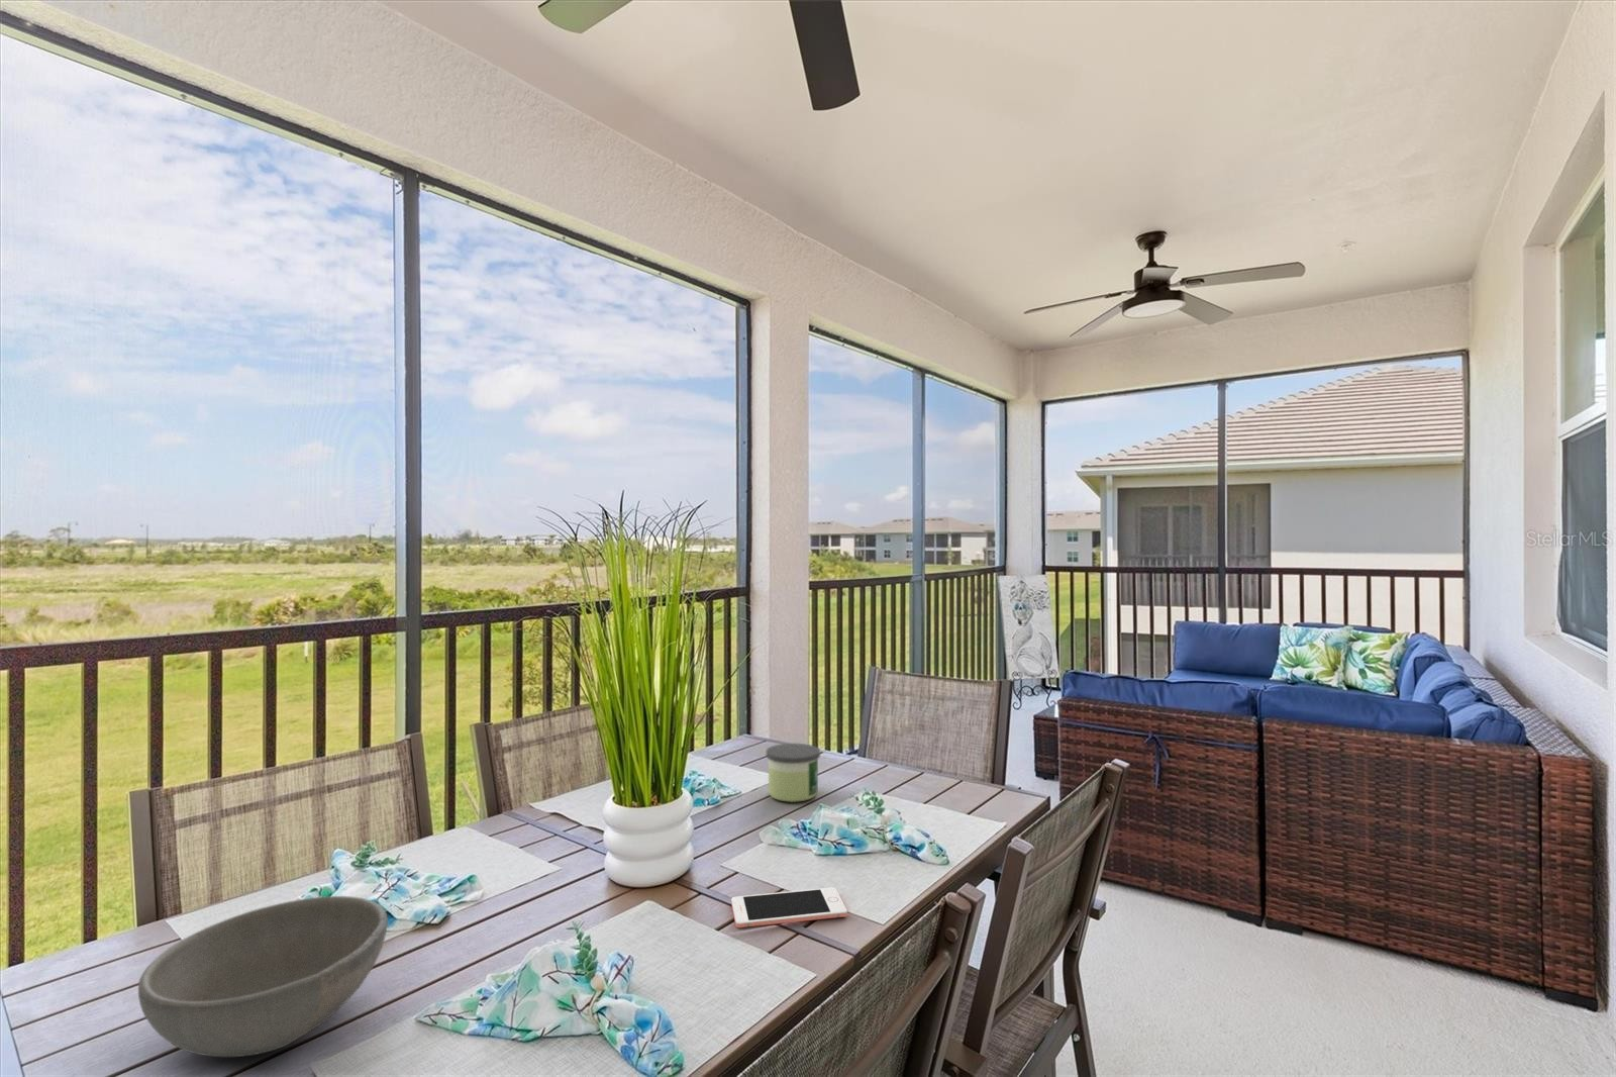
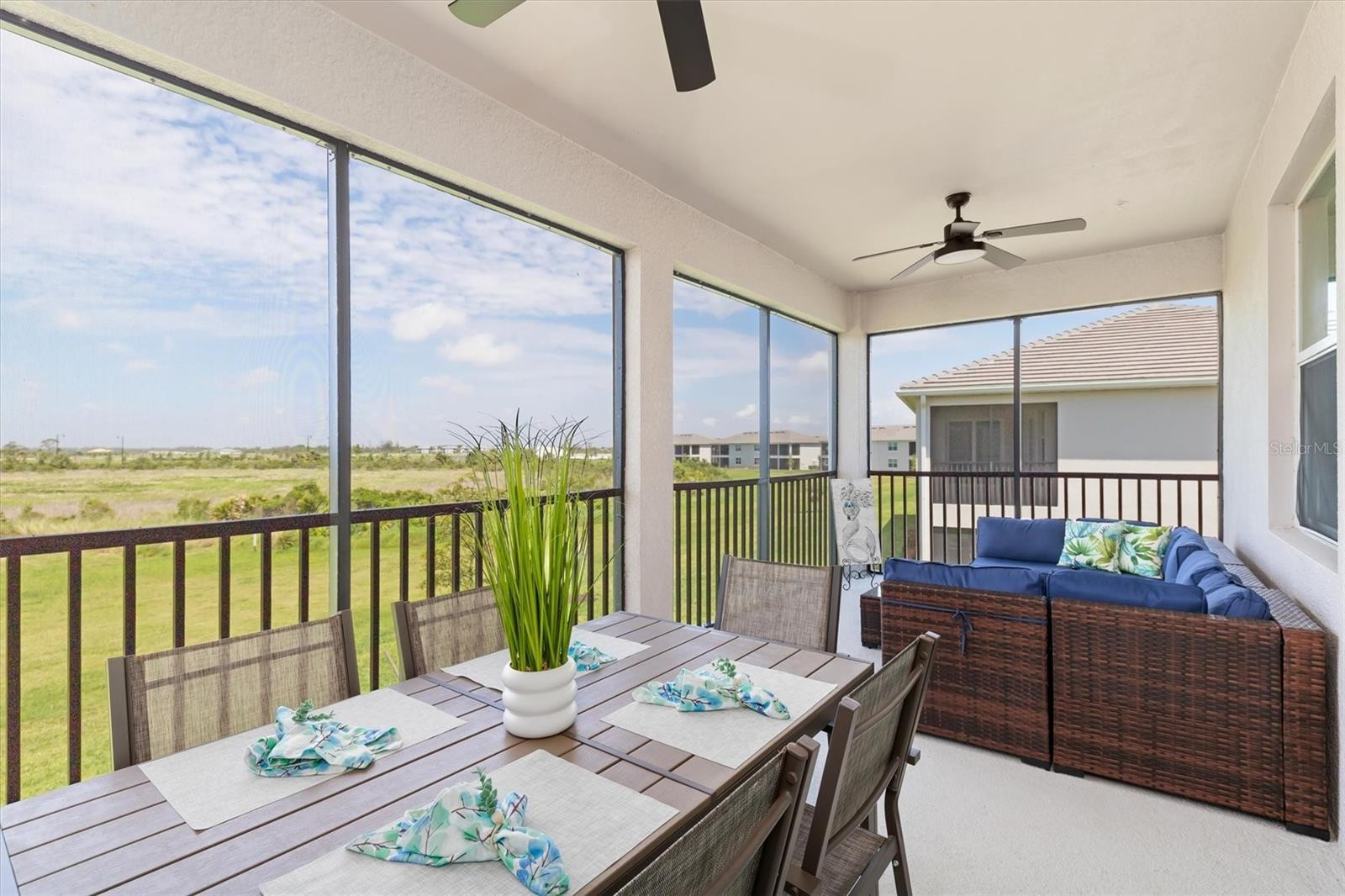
- bowl [137,895,389,1058]
- cell phone [731,886,848,928]
- candle [765,743,821,803]
